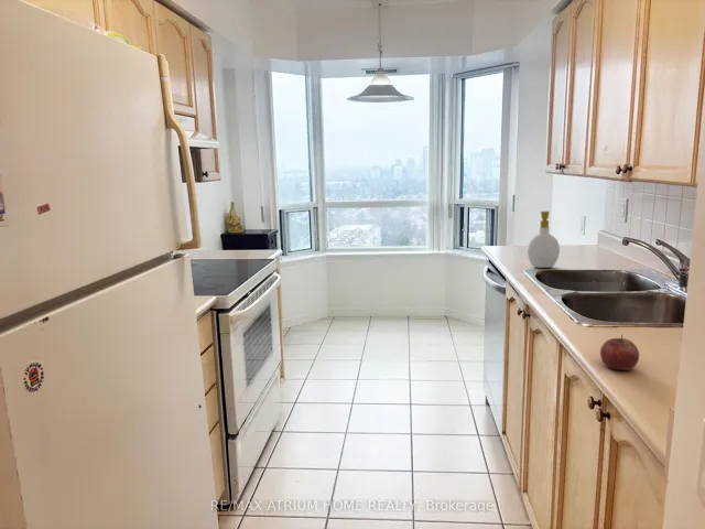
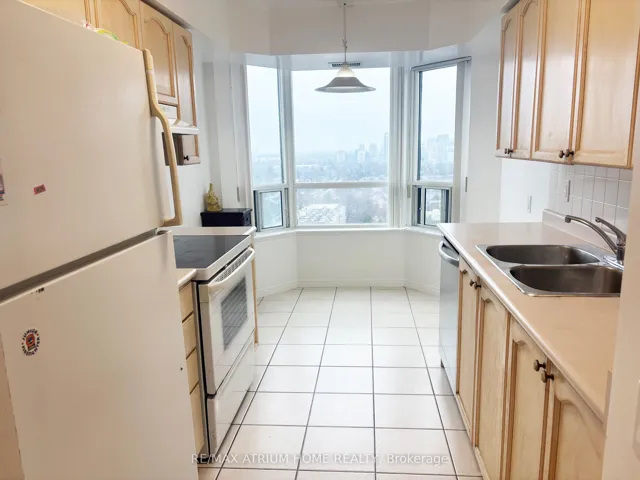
- soap bottle [527,210,561,269]
- apple [599,334,640,371]
